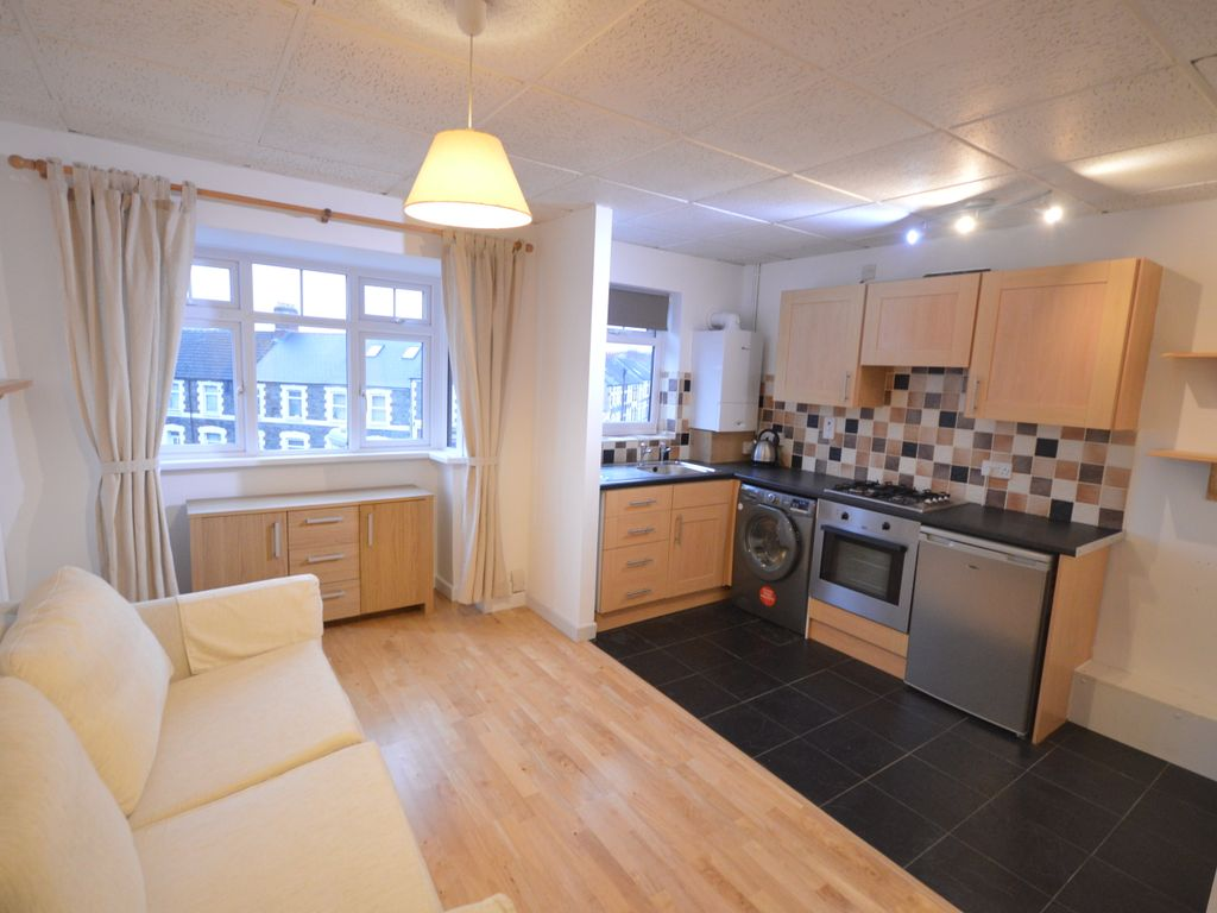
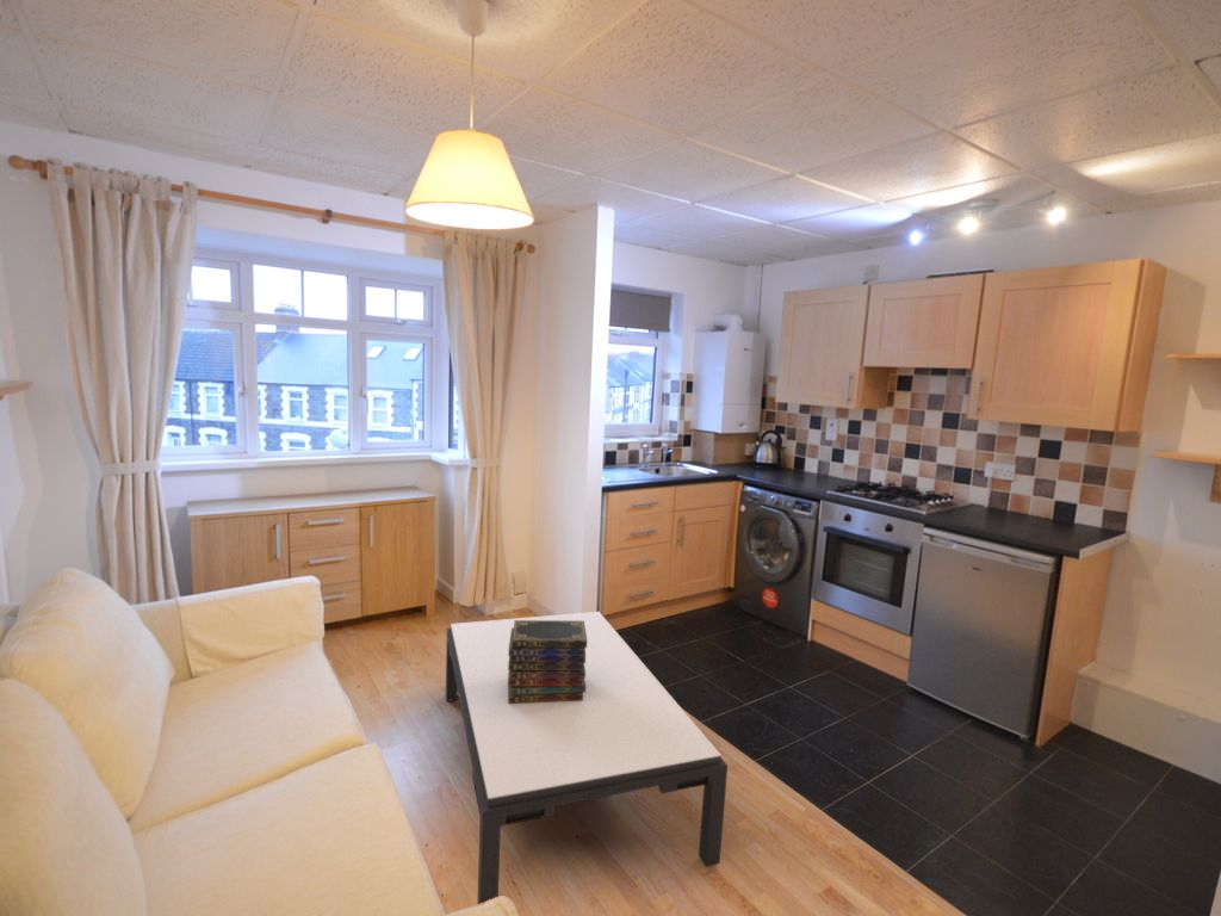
+ coffee table [445,611,729,905]
+ book stack [508,620,587,704]
